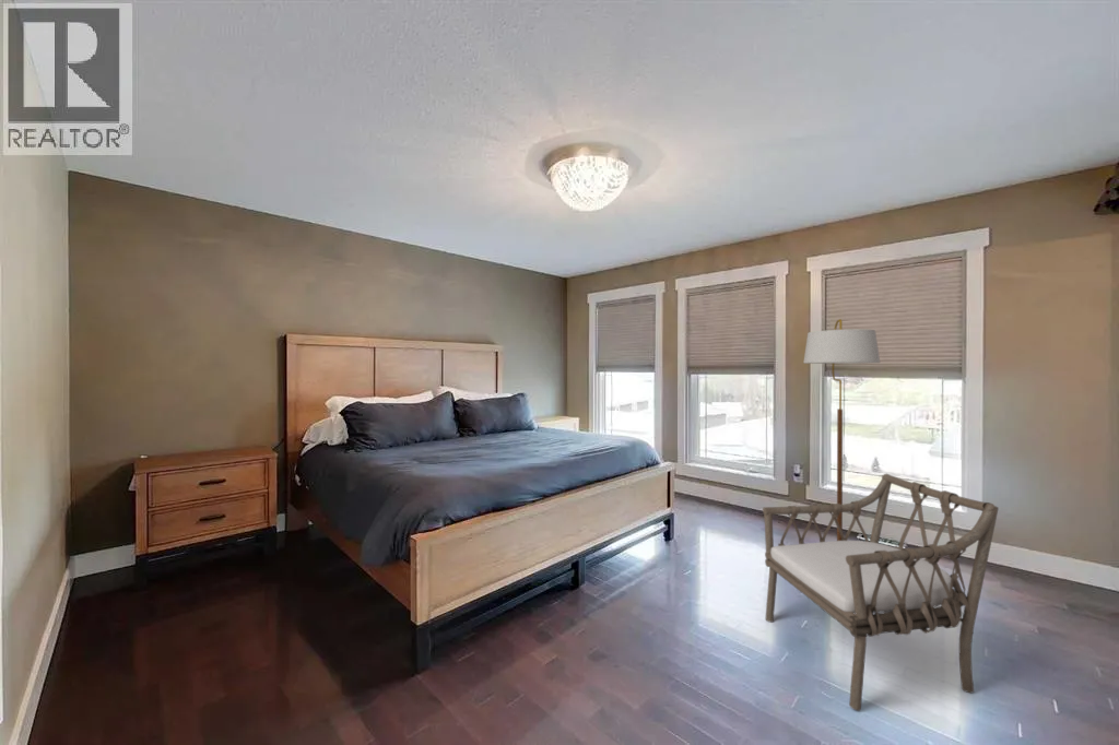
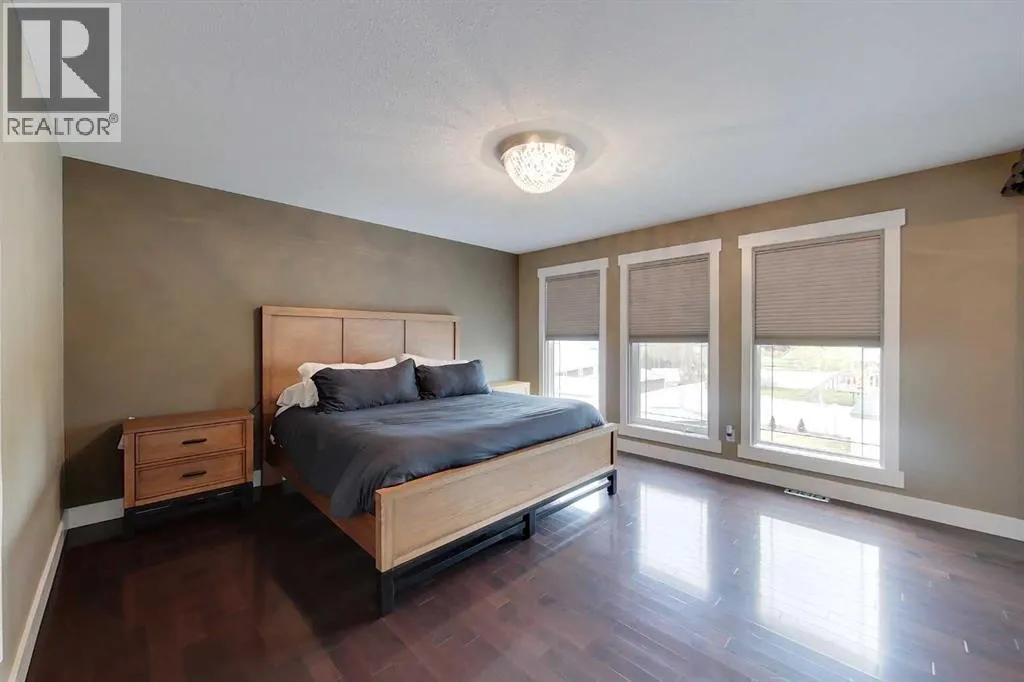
- armchair [762,473,1000,712]
- floor lamp [803,318,881,541]
